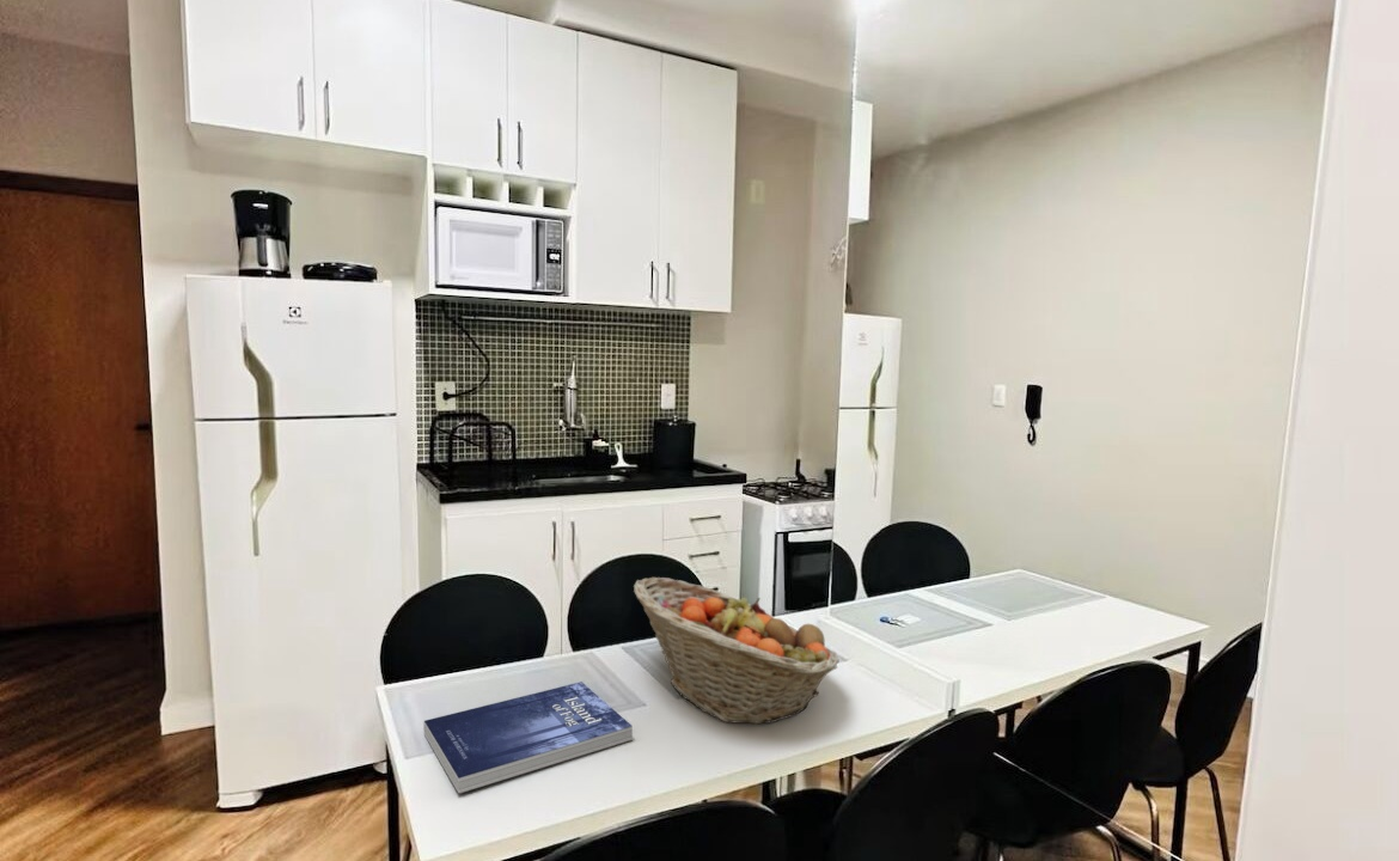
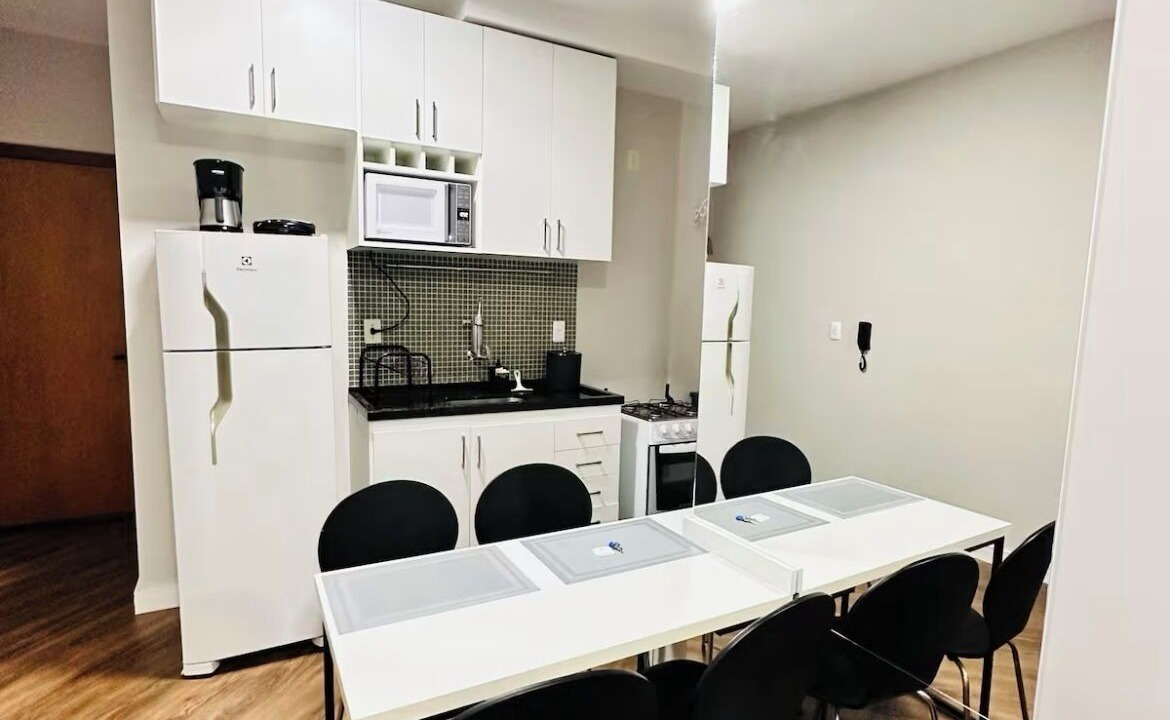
- book [423,680,634,795]
- fruit basket [633,576,841,725]
